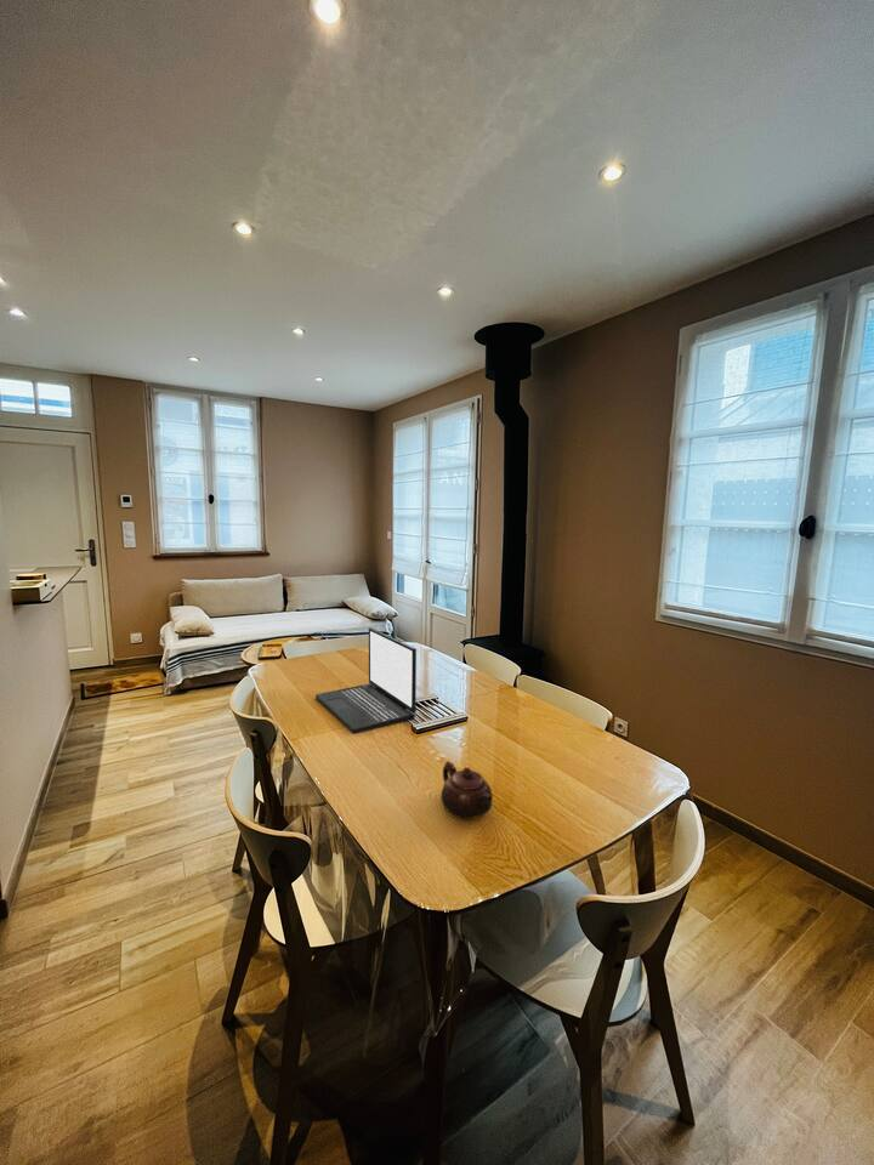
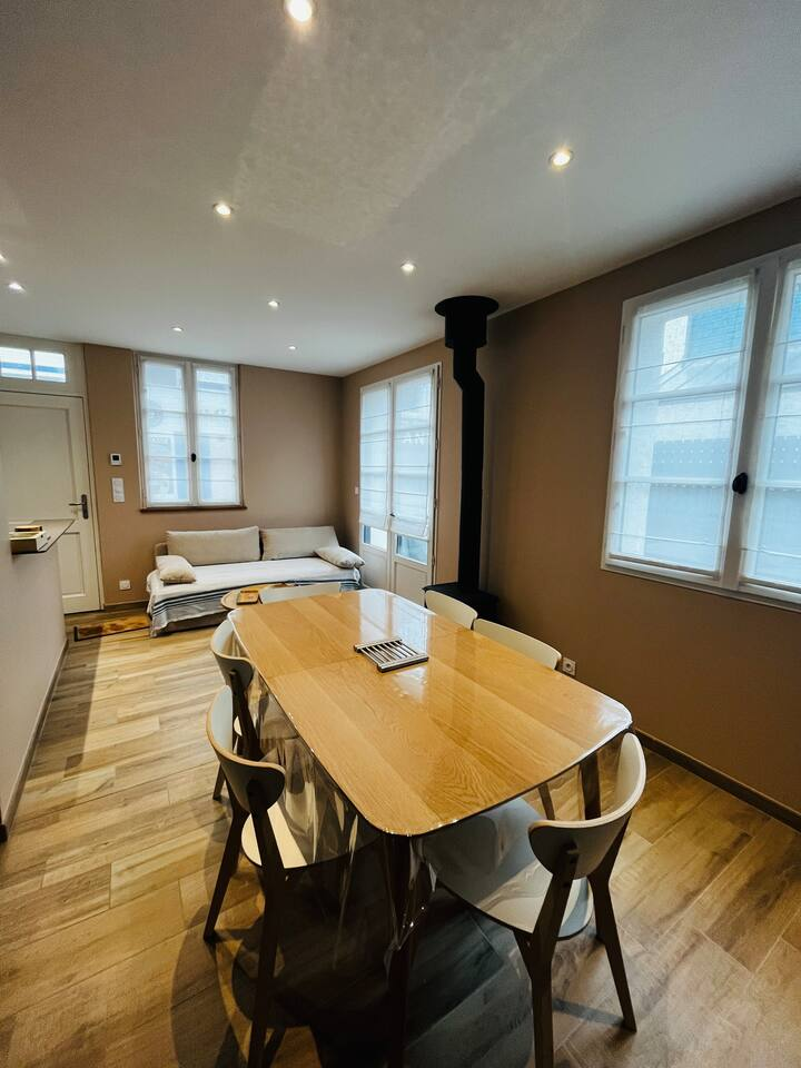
- laptop [314,626,418,734]
- teapot [441,760,494,820]
